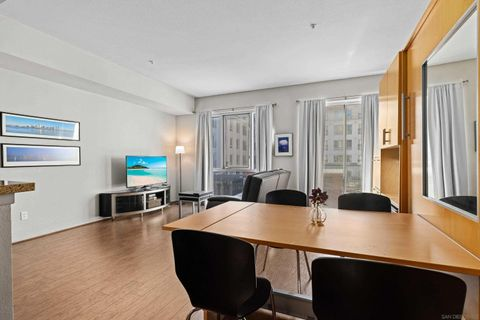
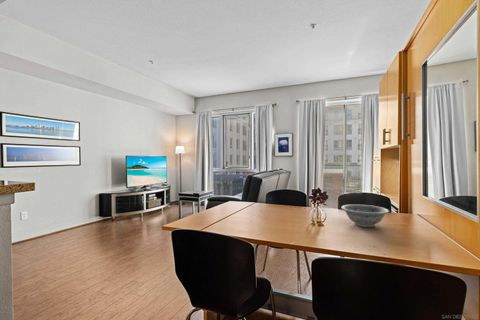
+ decorative bowl [340,204,390,228]
